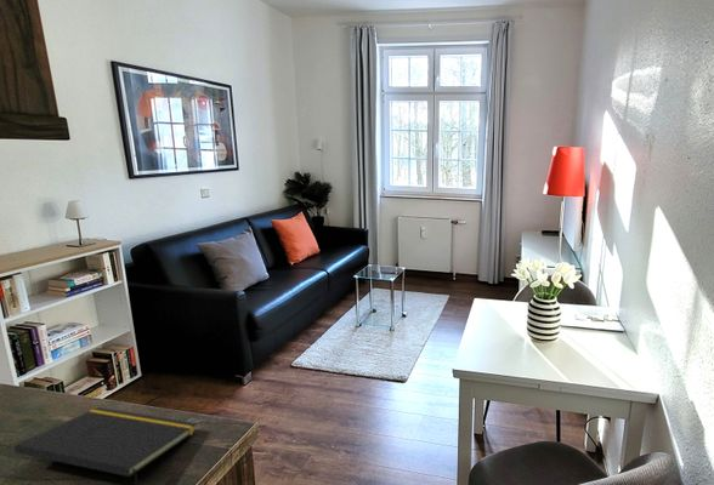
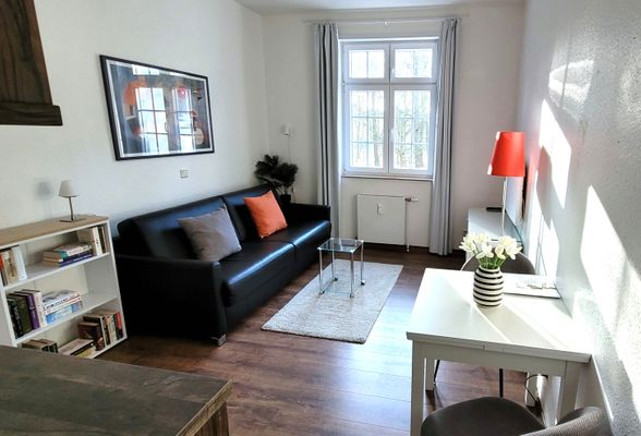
- notepad [13,406,198,485]
